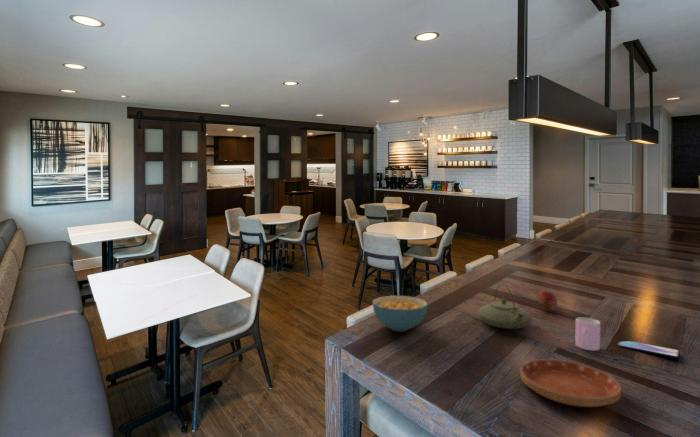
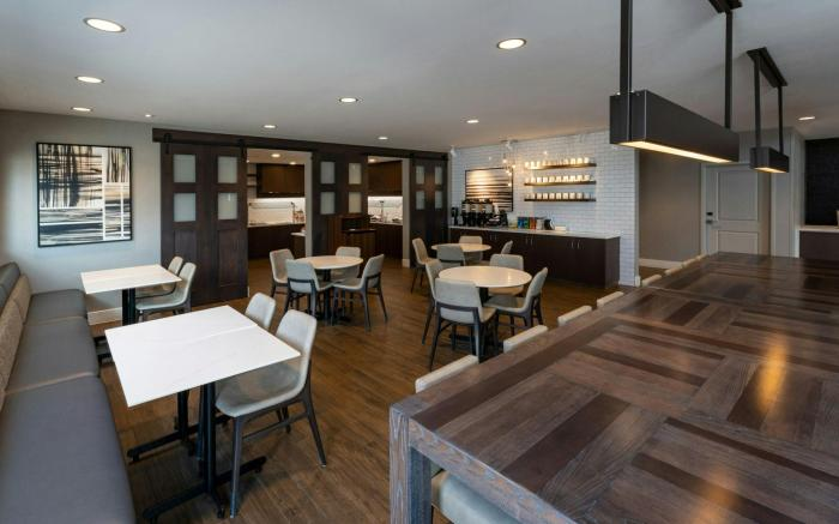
- apple [536,290,558,313]
- cup [574,317,601,351]
- smartphone [617,340,680,359]
- cereal bowl [372,295,429,332]
- saucer [519,358,622,408]
- teapot [476,283,533,330]
